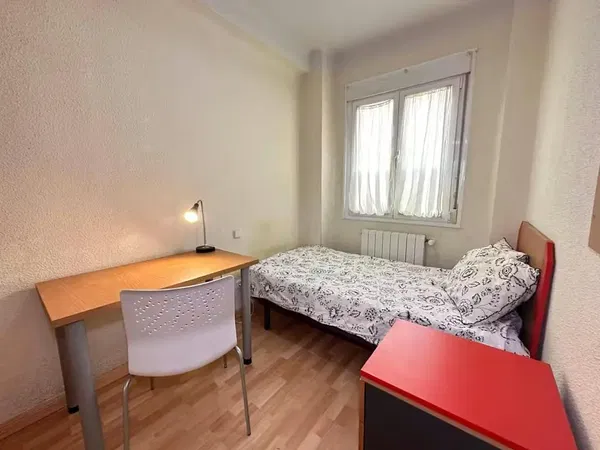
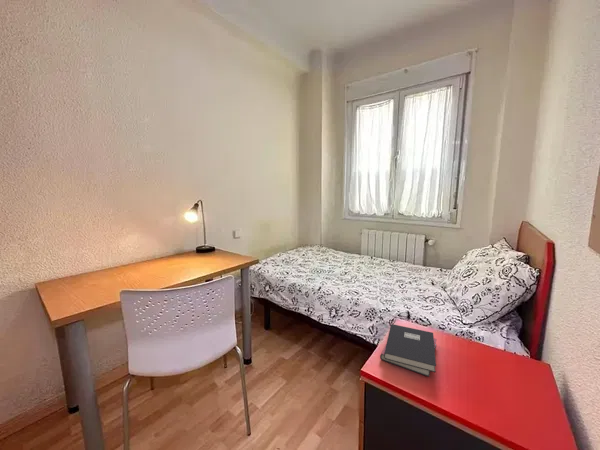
+ hardback book [379,323,437,378]
